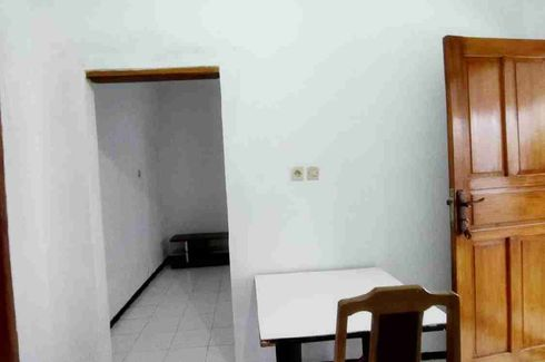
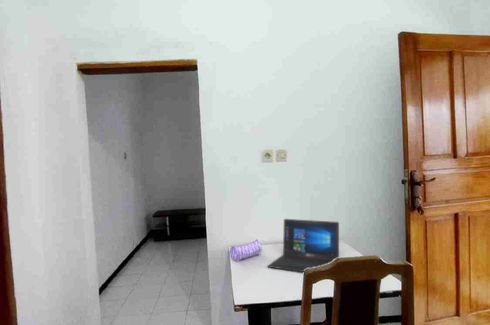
+ laptop [266,218,340,273]
+ pencil case [229,239,263,262]
